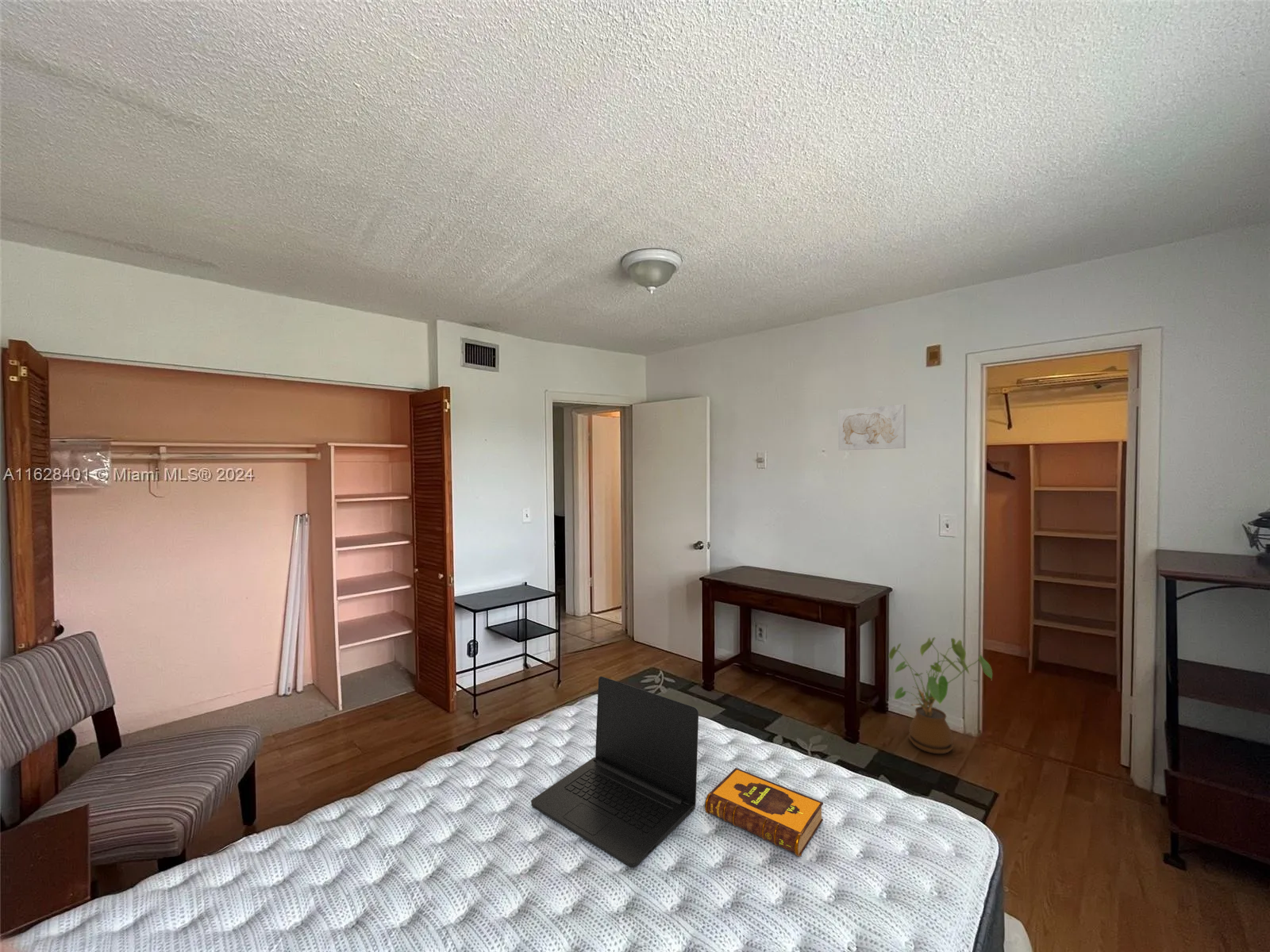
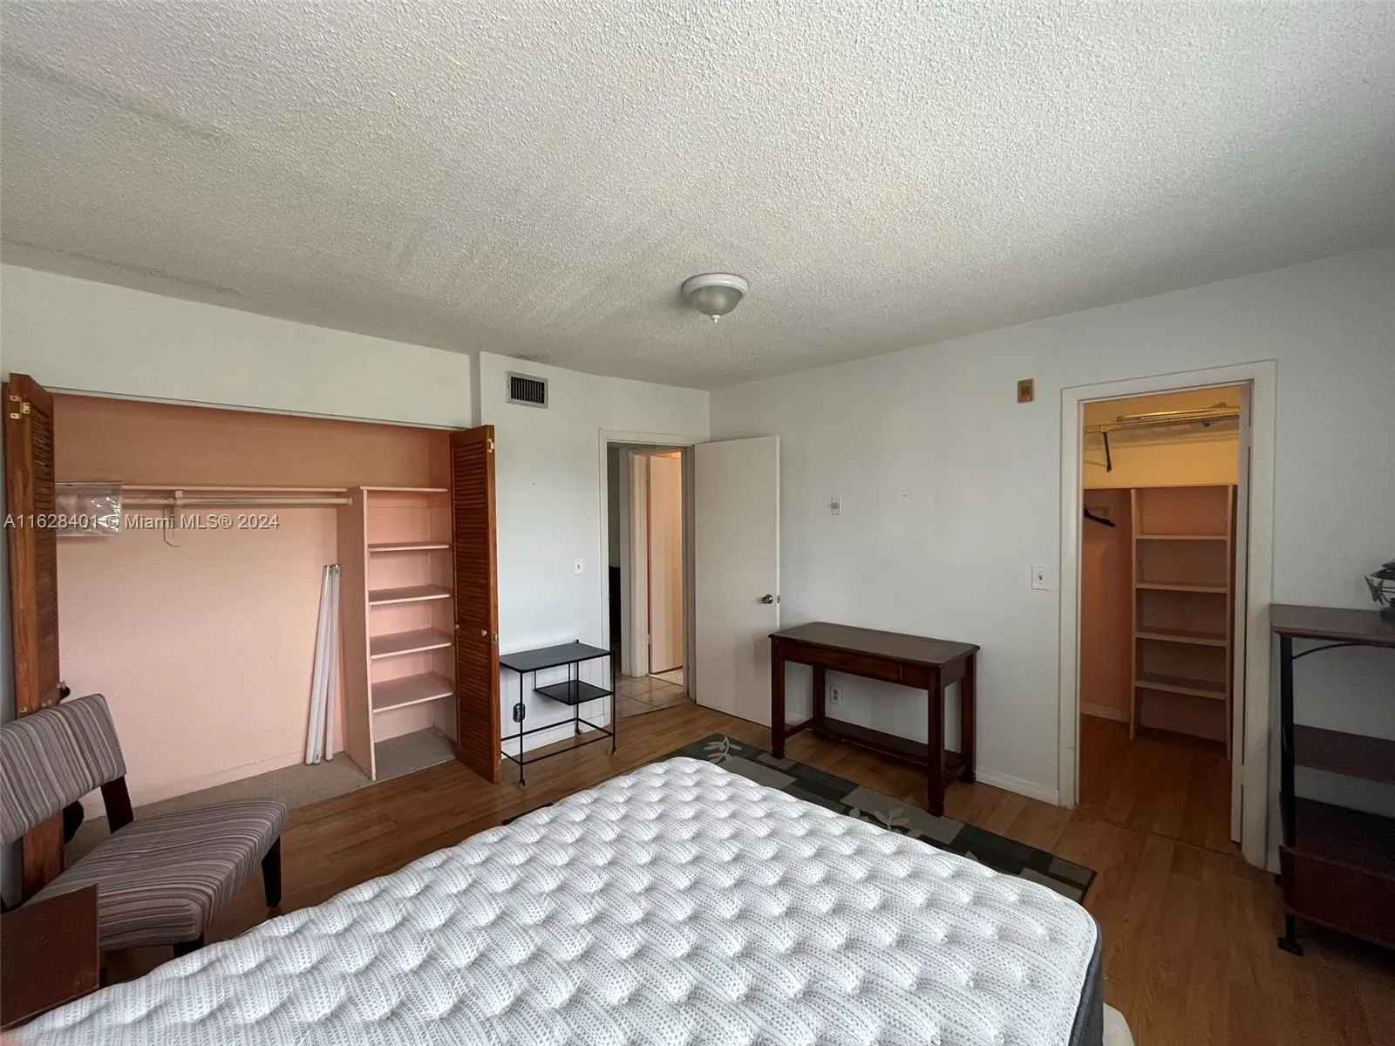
- laptop [530,676,699,868]
- wall art [837,404,906,451]
- hardback book [704,767,824,858]
- house plant [888,637,993,754]
